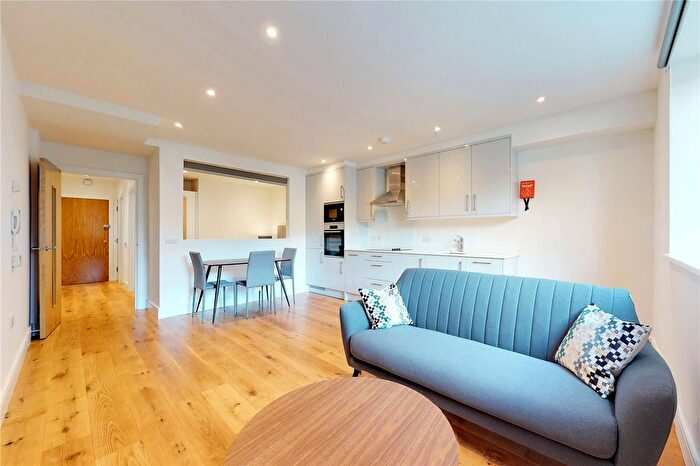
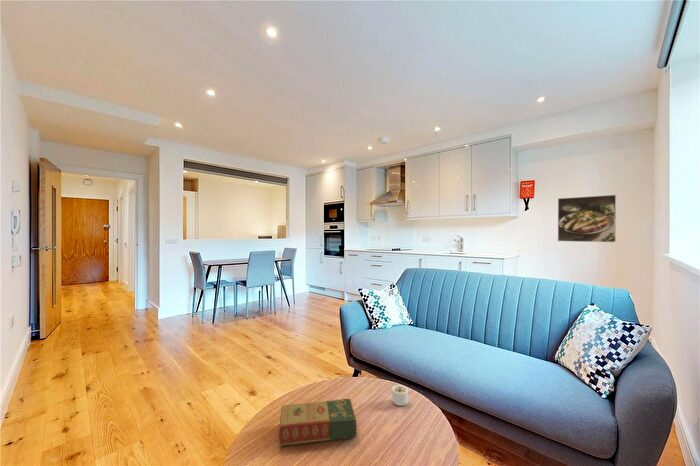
+ book [278,398,357,447]
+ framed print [557,194,617,243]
+ candle [391,384,409,407]
